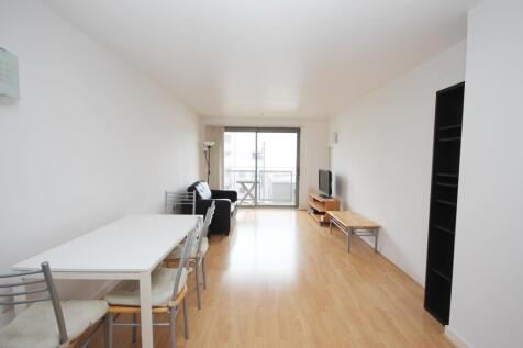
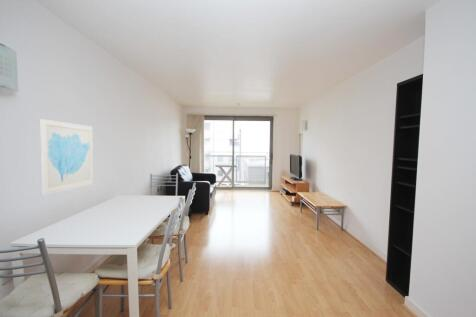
+ wall art [40,118,94,196]
